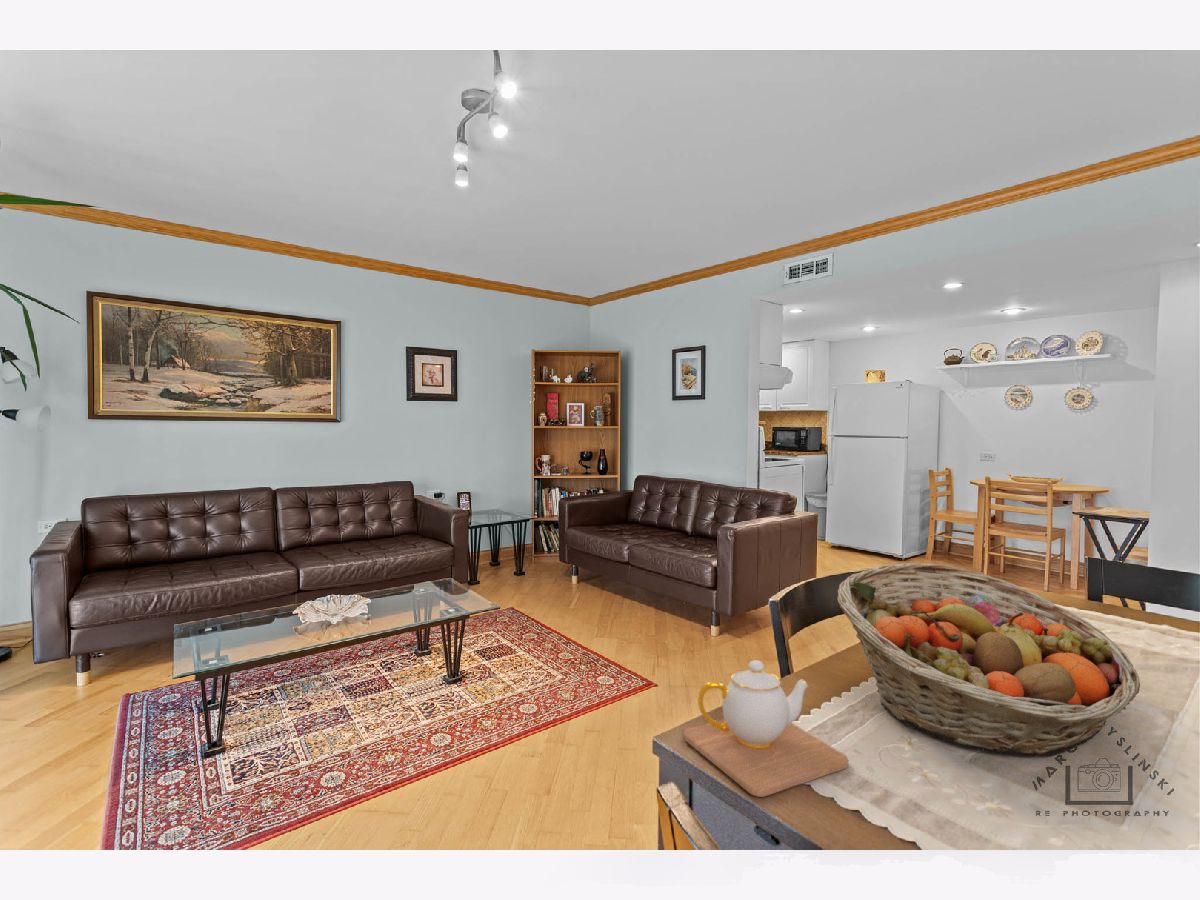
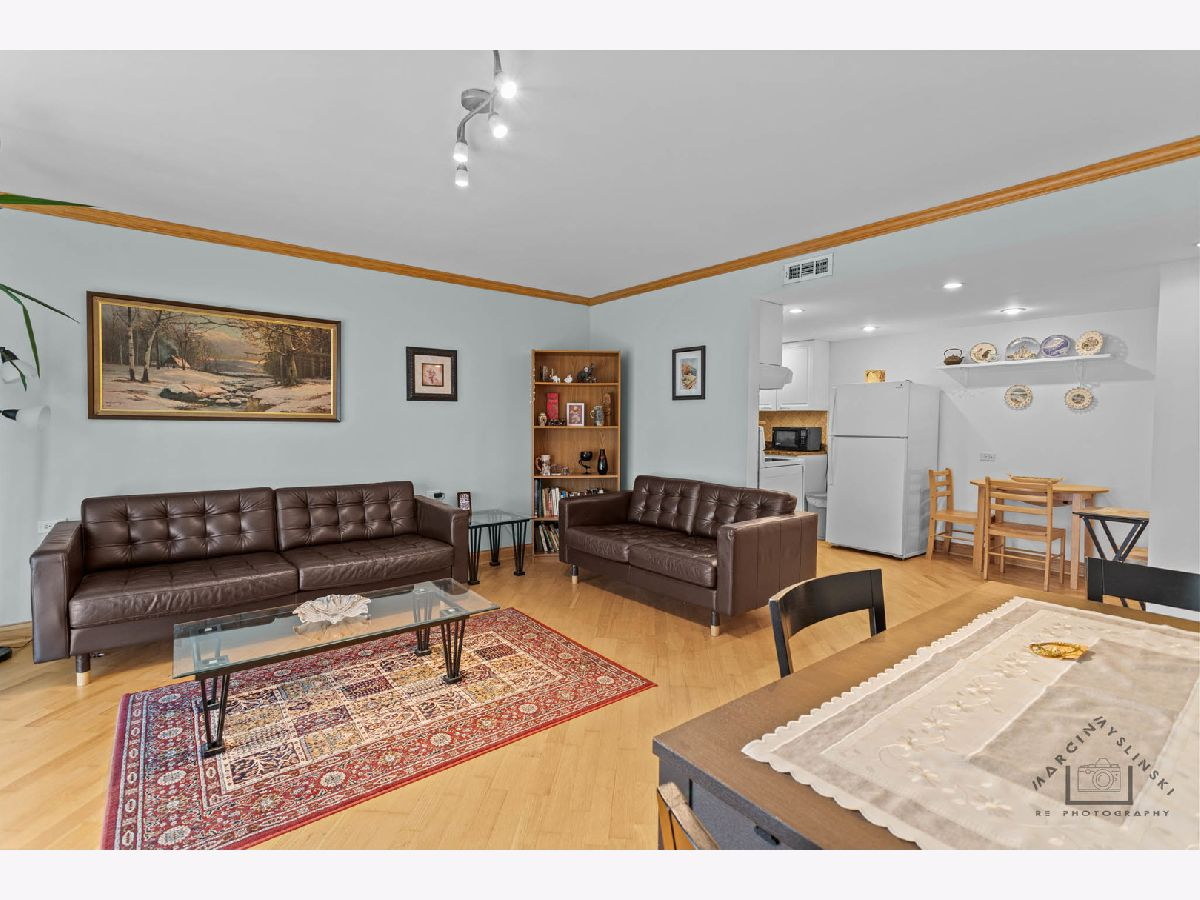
- fruit basket [836,562,1141,758]
- teapot [682,659,850,798]
